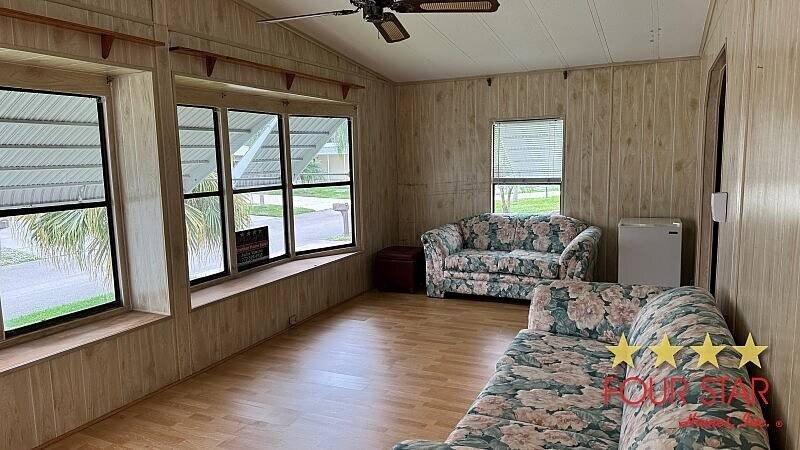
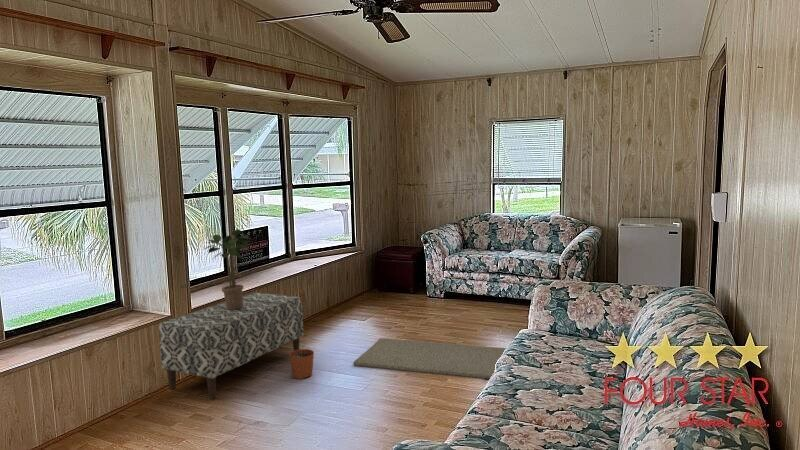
+ bench [158,291,304,400]
+ rug [352,337,507,380]
+ potted plant [203,228,254,309]
+ plant pot [288,342,315,380]
